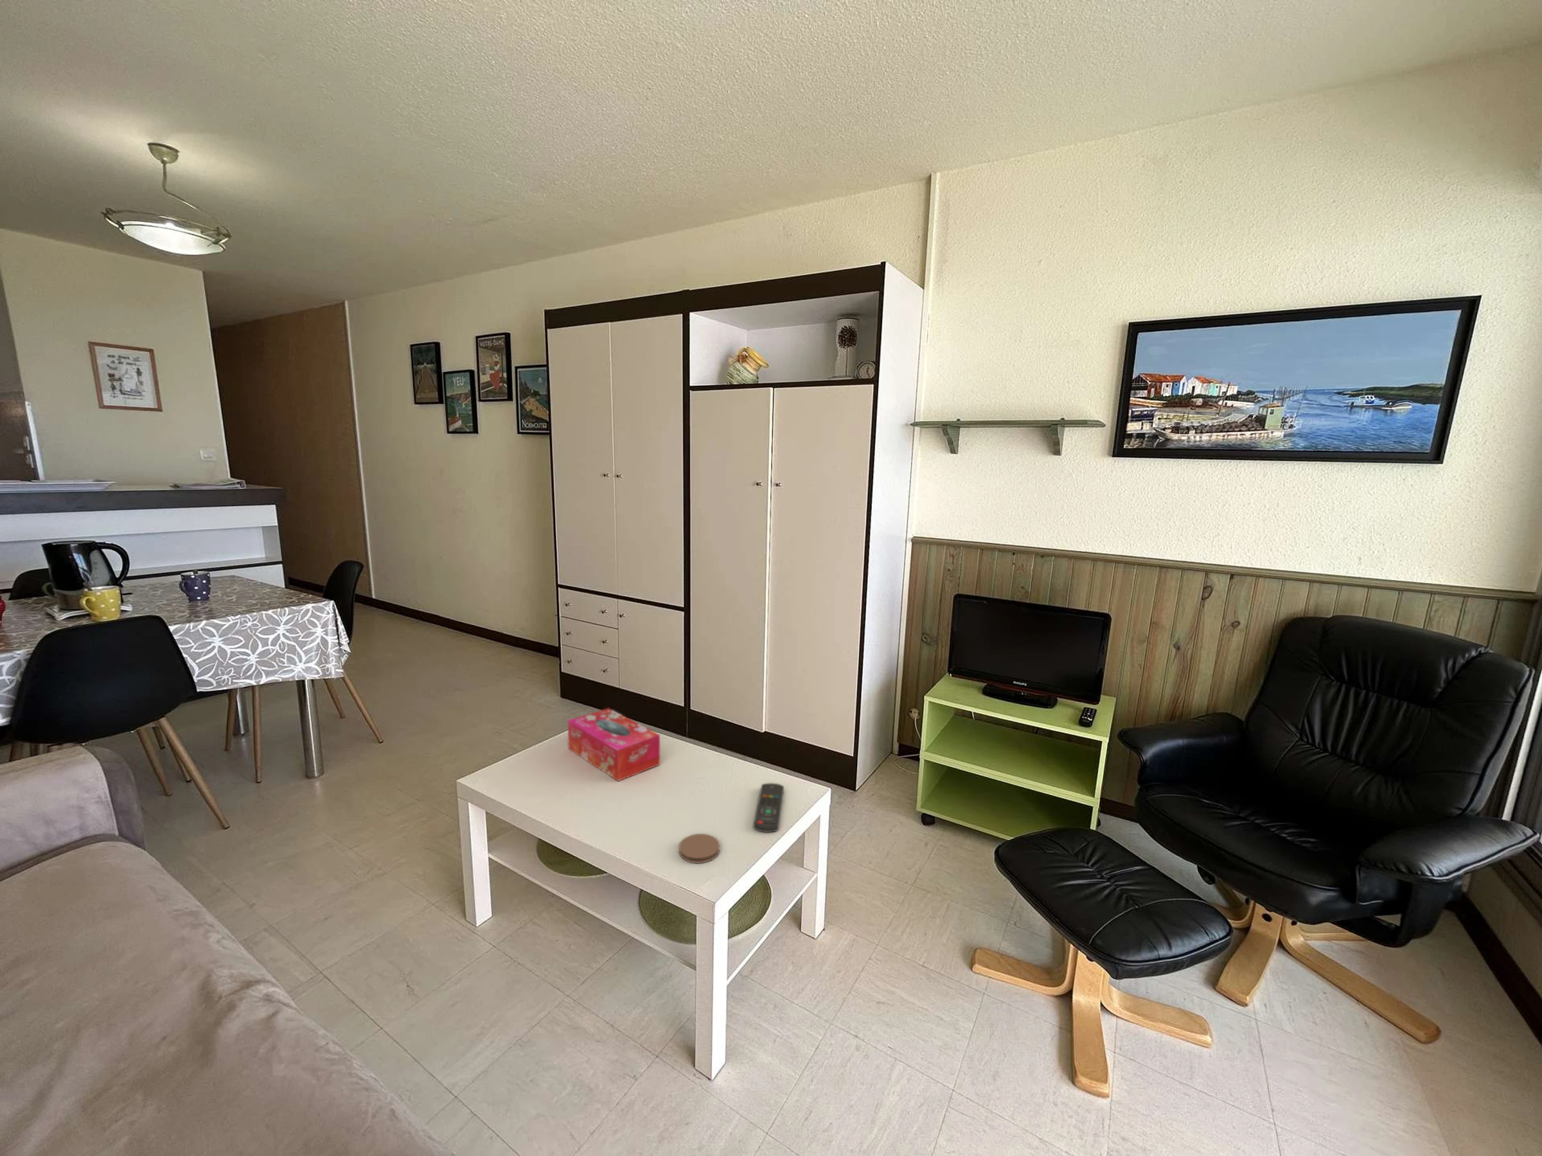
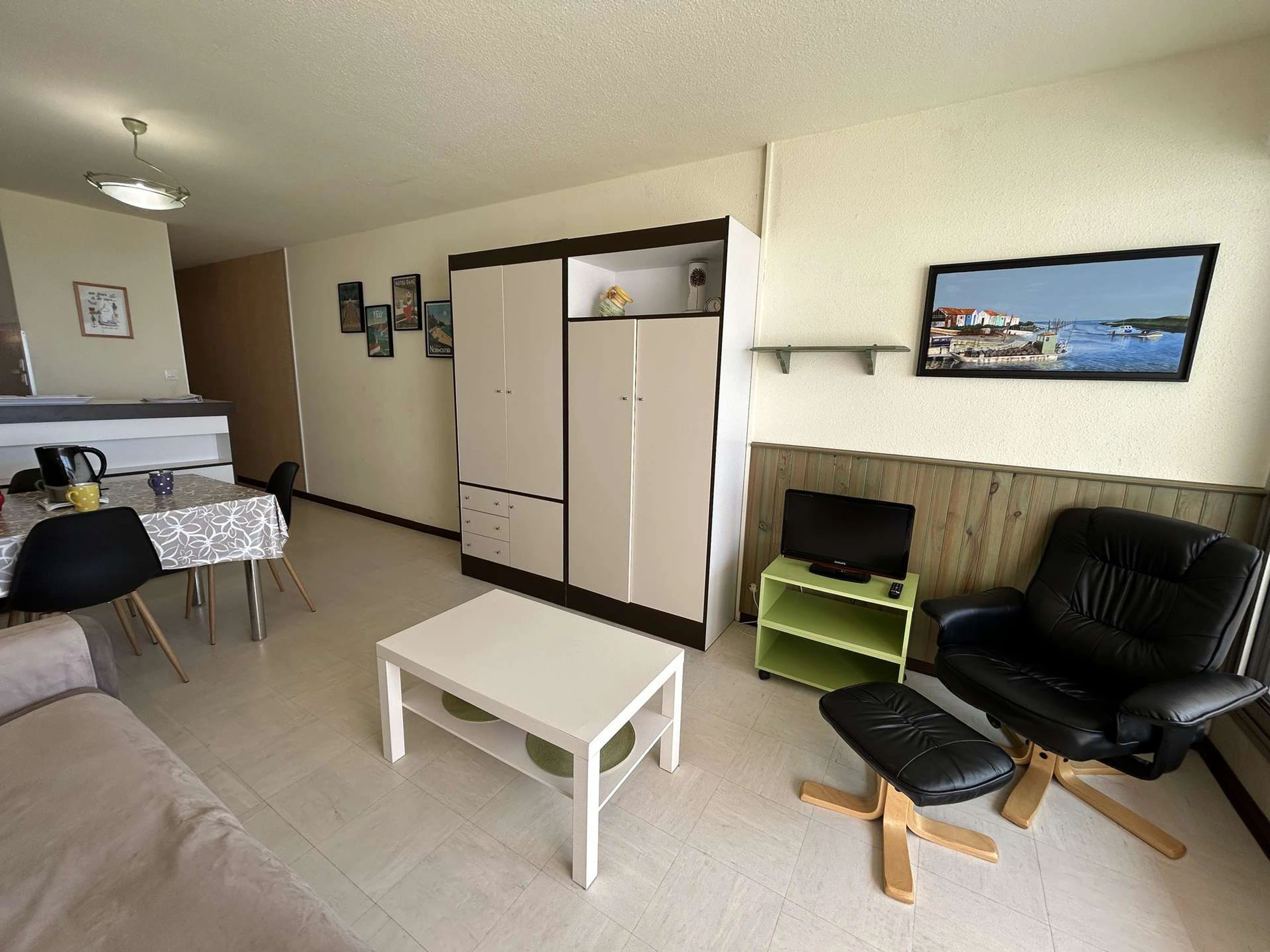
- remote control [753,782,784,833]
- tissue box [567,708,661,782]
- coaster [679,833,720,863]
